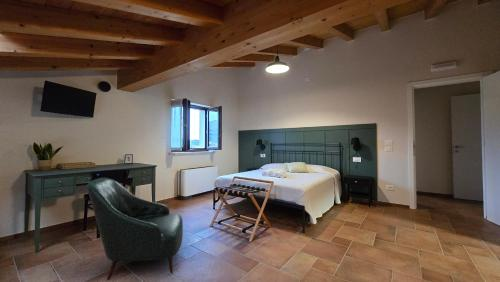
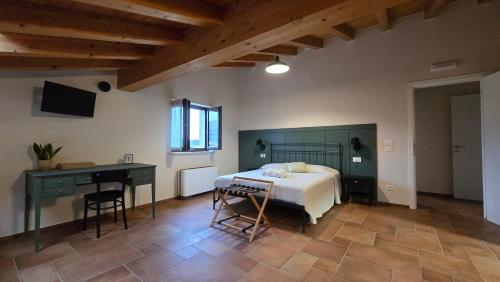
- armchair [86,177,184,281]
